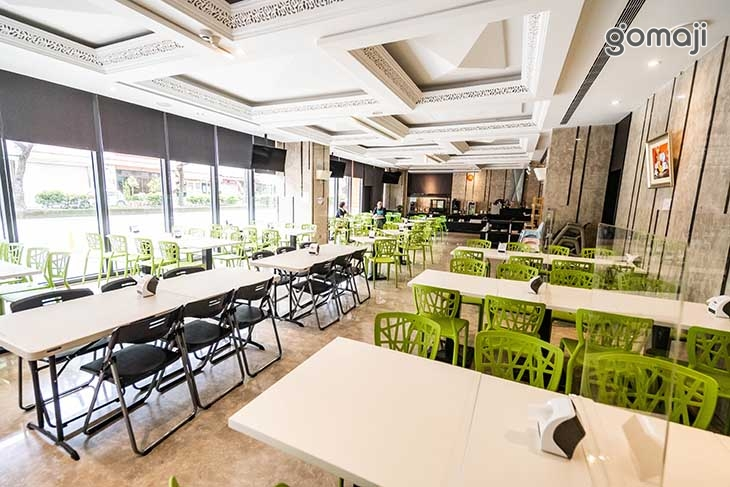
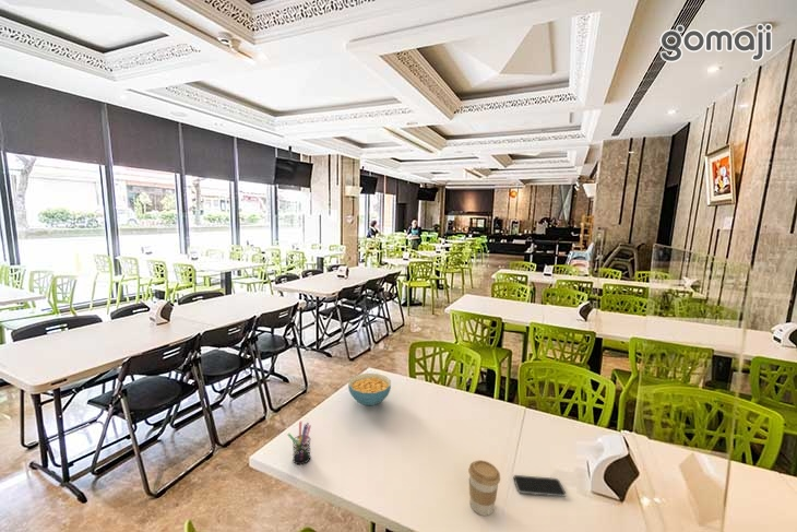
+ coffee cup [467,459,501,517]
+ pen holder [287,421,312,465]
+ smartphone [512,474,567,498]
+ cereal bowl [347,373,392,406]
